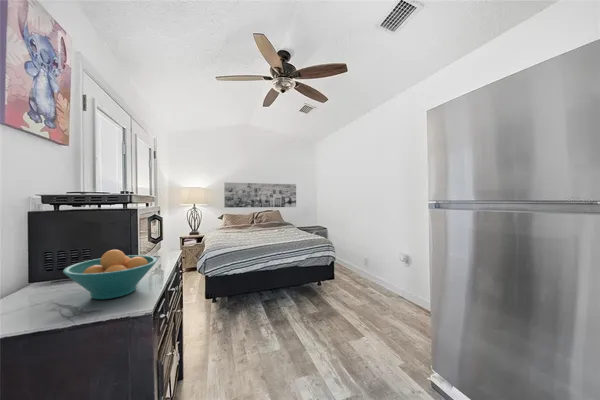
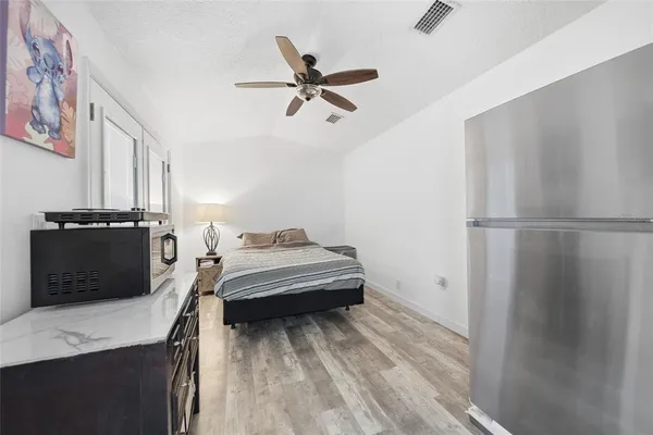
- wall art [223,181,297,209]
- fruit bowl [62,249,159,300]
